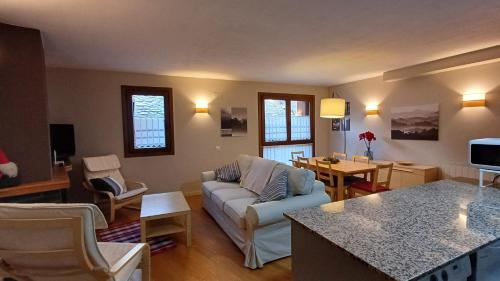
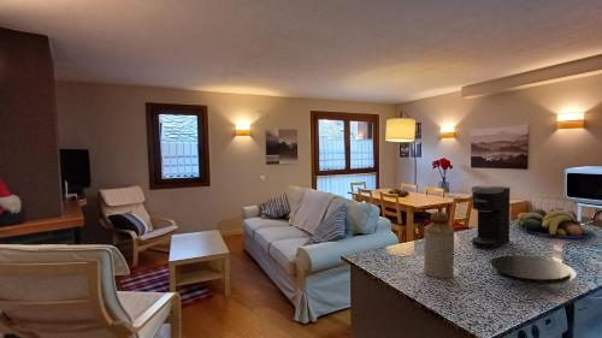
+ plate [485,254,577,286]
+ bottle [423,210,456,279]
+ fruit bowl [517,207,596,239]
+ coffee maker [471,185,512,250]
